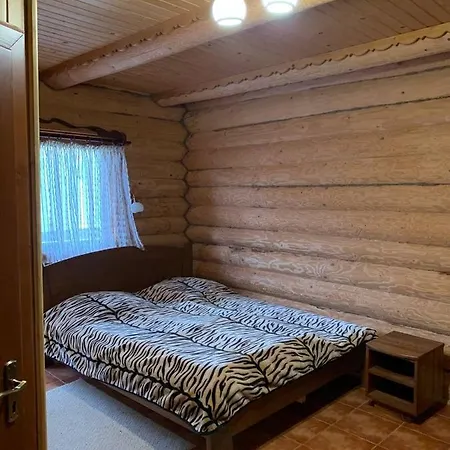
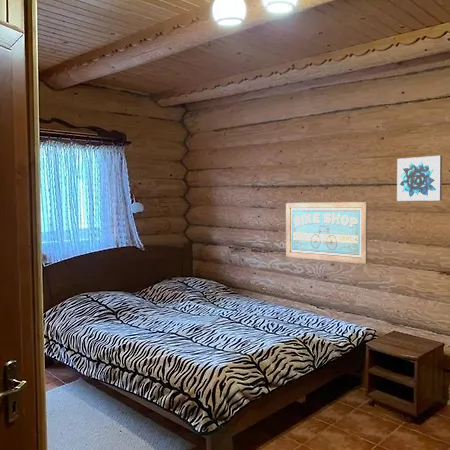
+ wall art [396,155,443,202]
+ wall art [285,201,368,265]
